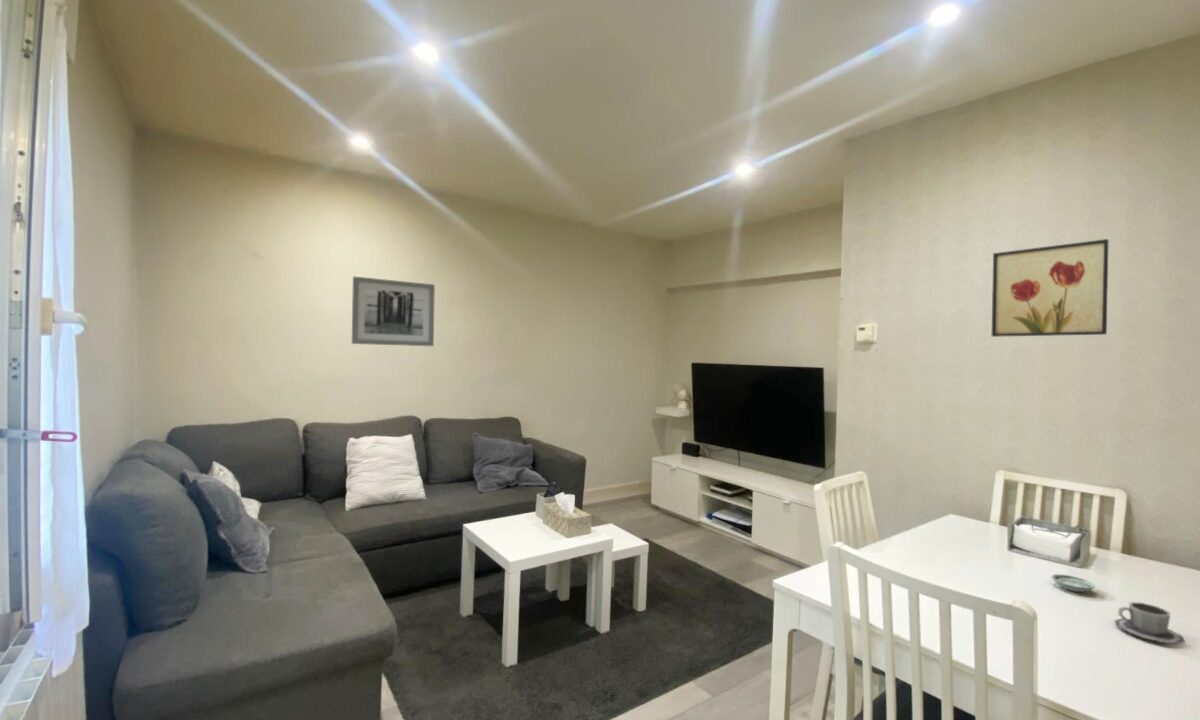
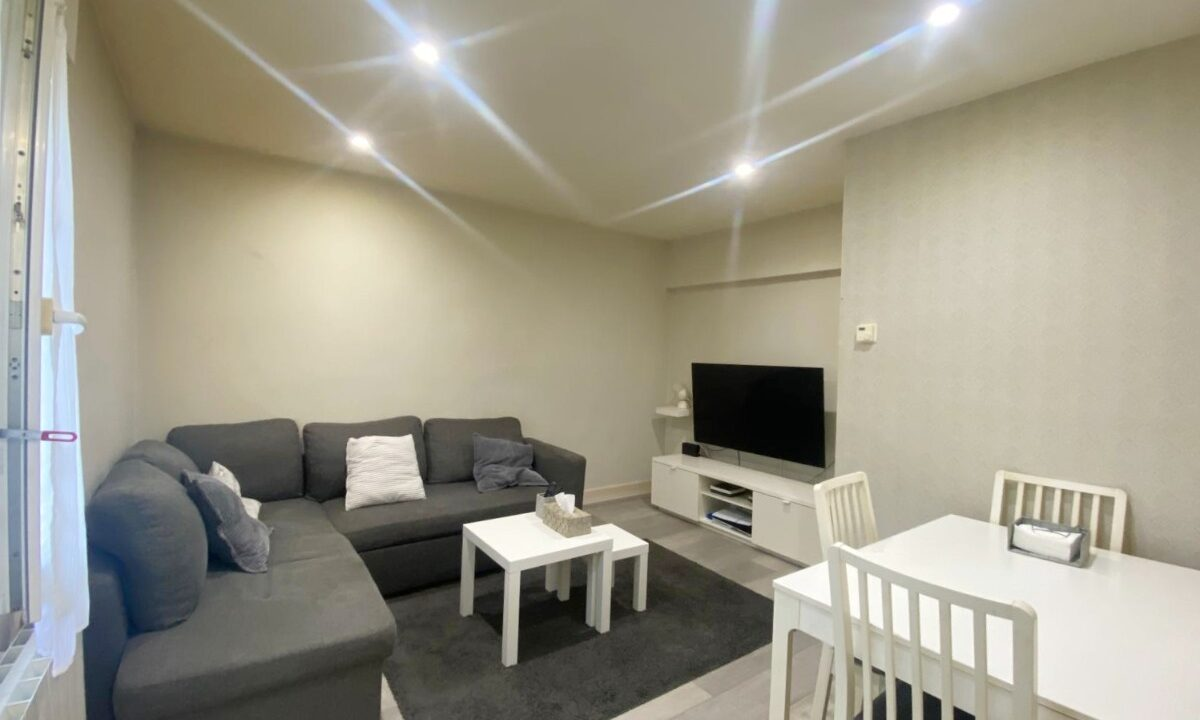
- wall art [351,276,436,347]
- wall art [991,238,1110,338]
- saucer [1050,573,1096,593]
- cup [1114,601,1186,645]
